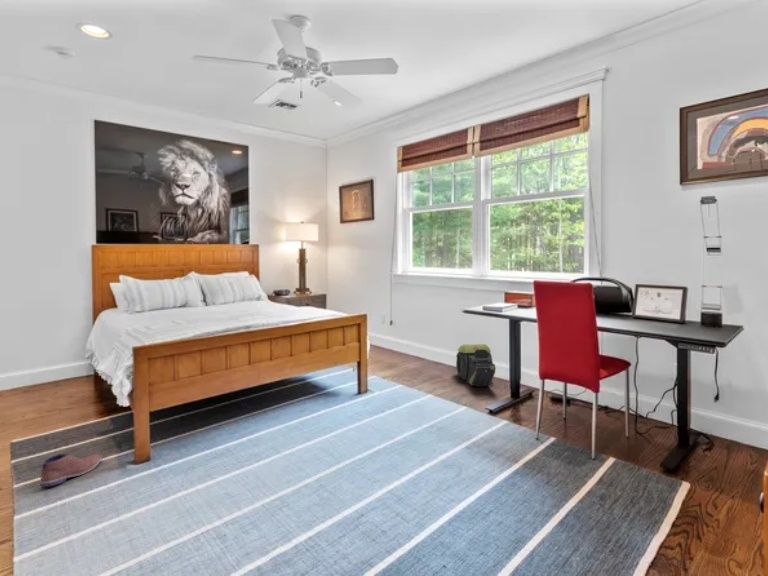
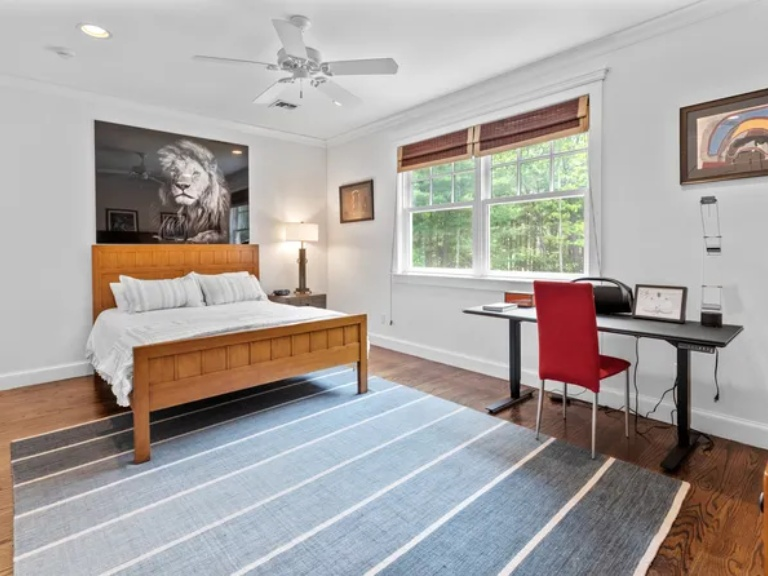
- backpack [455,343,497,387]
- shoe [38,452,102,488]
